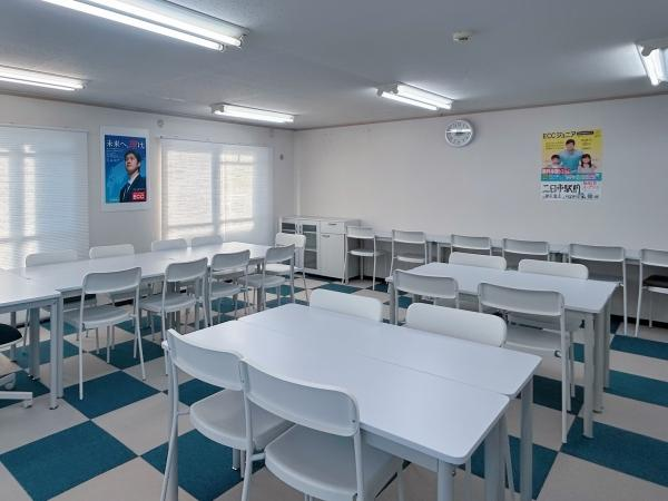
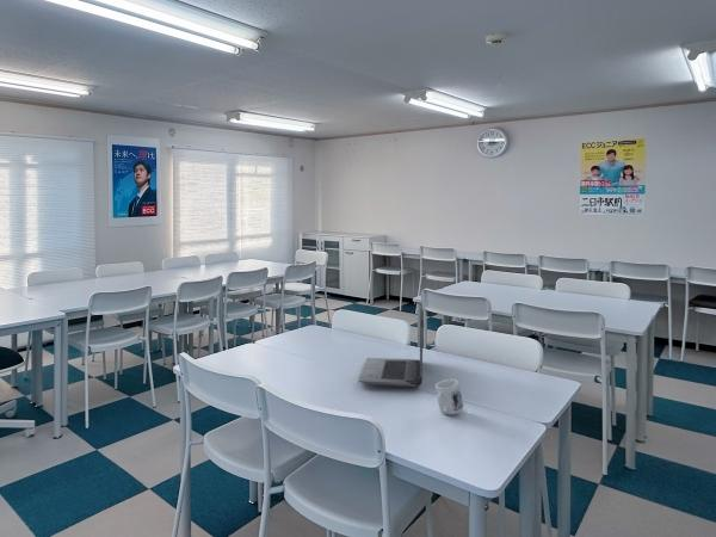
+ mug [434,378,465,415]
+ laptop computer [357,308,424,389]
